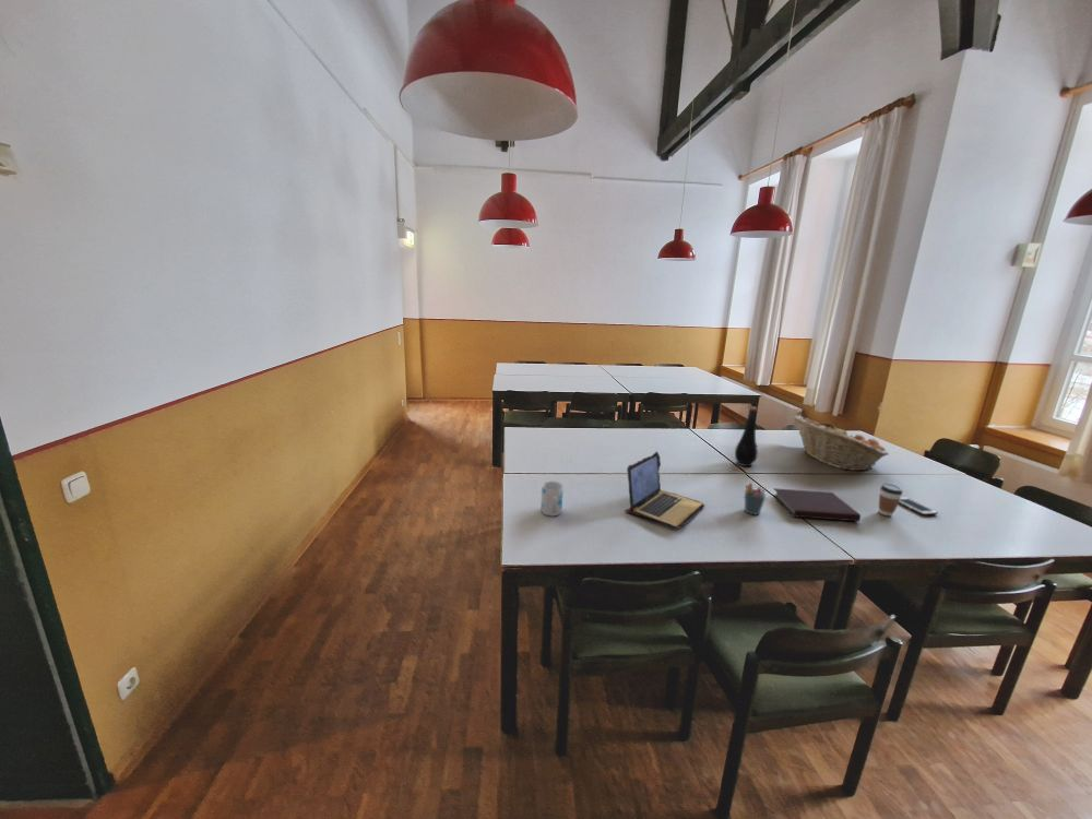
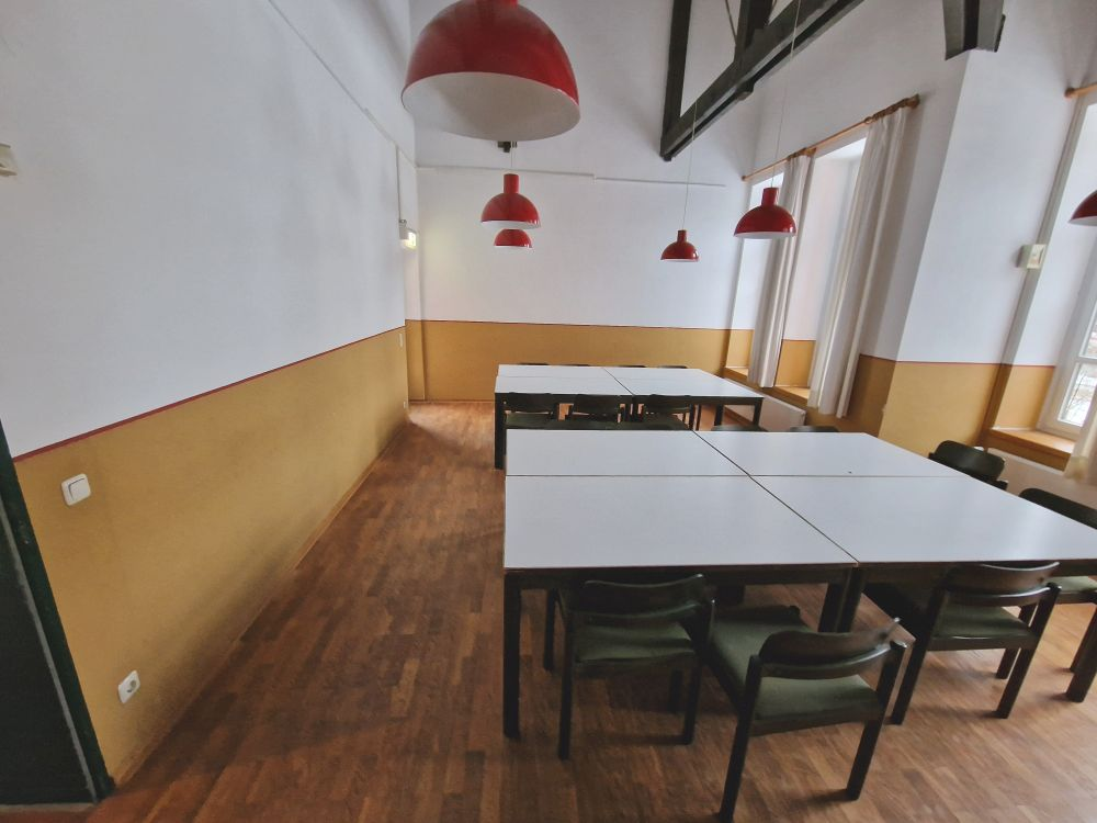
- coffee cup [878,483,904,518]
- laptop [625,450,707,530]
- cell phone [898,496,939,517]
- notebook [772,487,862,522]
- bottle [734,405,759,467]
- mug [539,480,565,518]
- pen holder [744,483,768,517]
- fruit basket [793,415,890,472]
